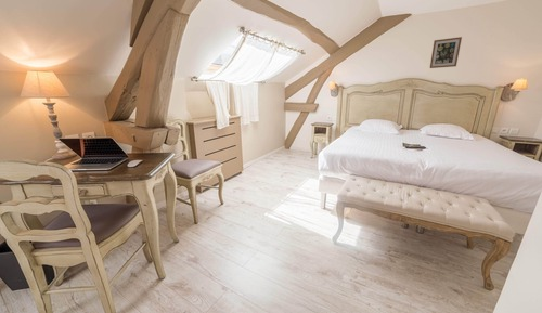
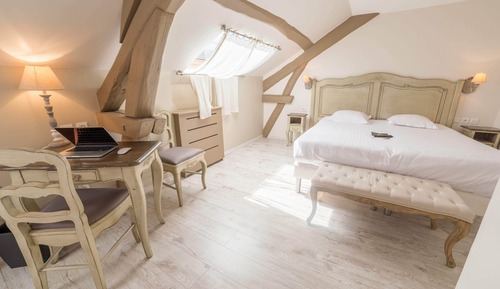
- wall art [429,36,463,69]
